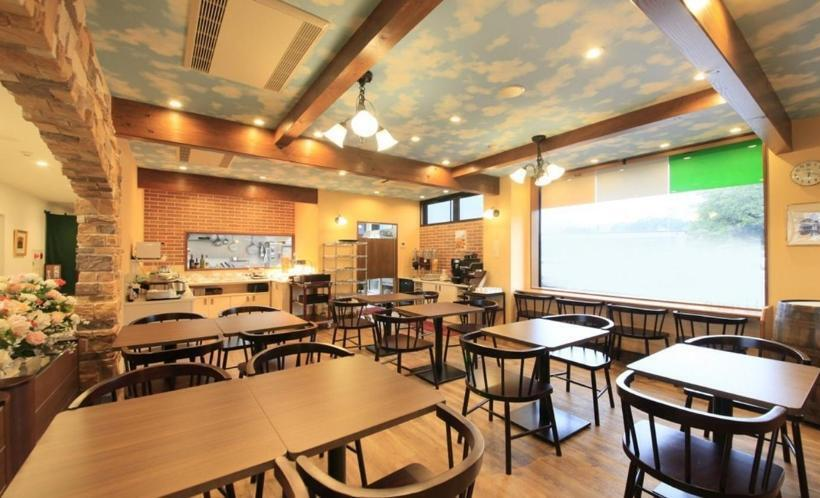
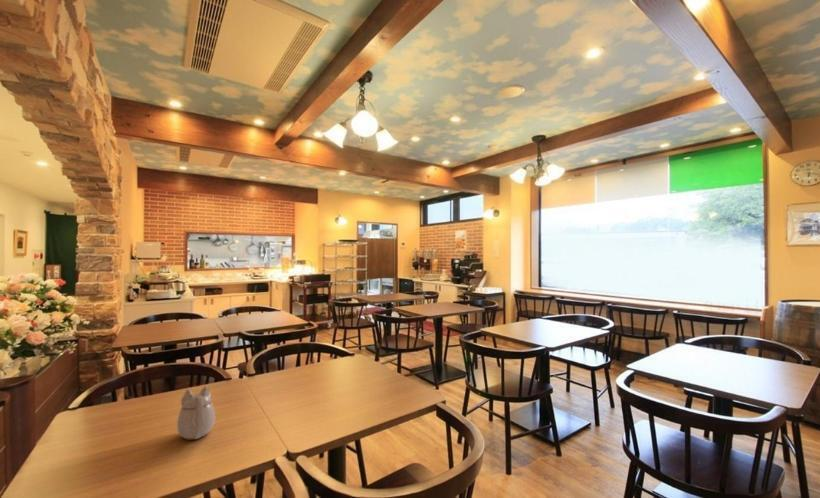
+ teapot [176,386,216,441]
